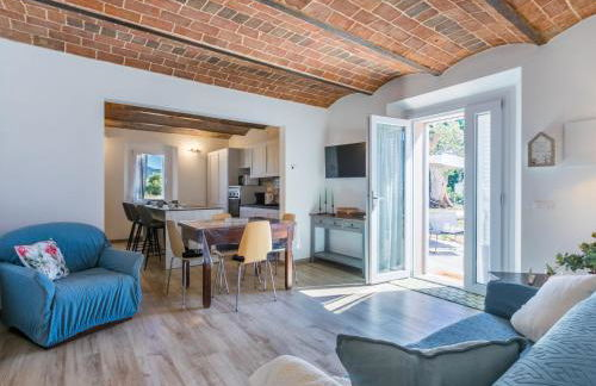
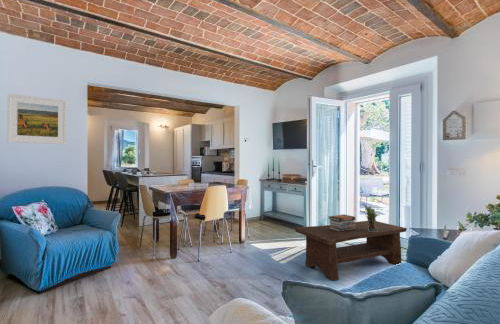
+ book stack [327,213,357,231]
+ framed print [6,93,67,145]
+ potted plant [361,203,379,232]
+ coffee table [294,220,408,281]
